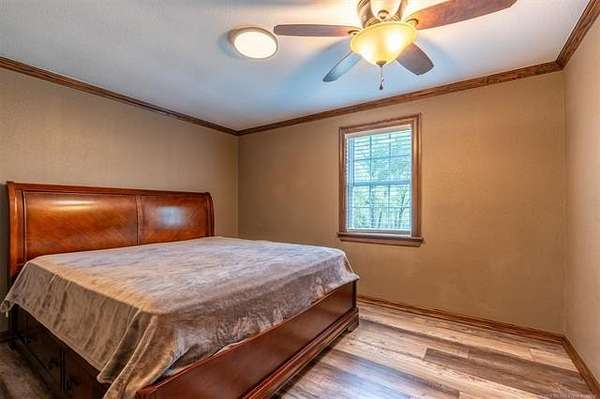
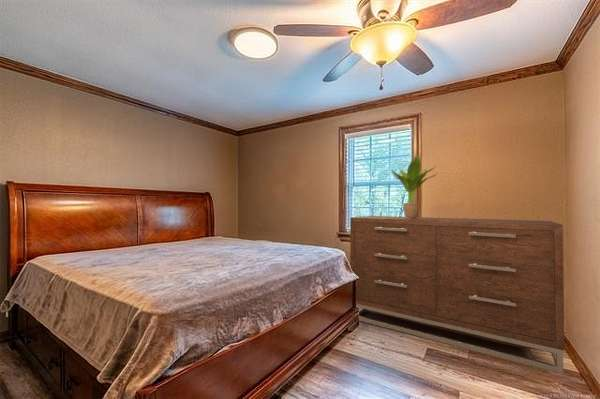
+ potted plant [391,154,439,219]
+ dresser [349,215,565,374]
